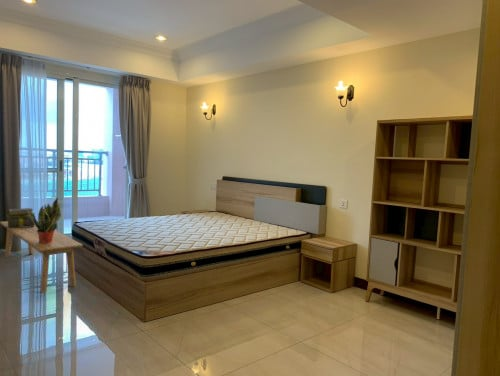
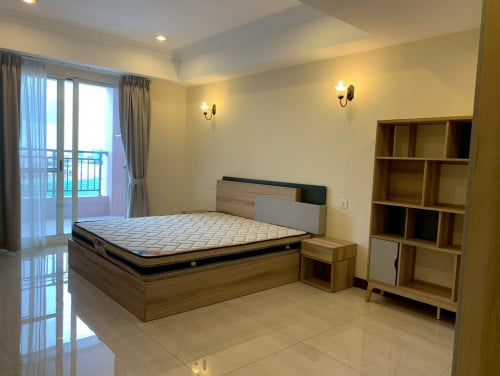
- potted plant [28,196,62,244]
- bench [0,220,84,294]
- stack of books [6,207,37,227]
